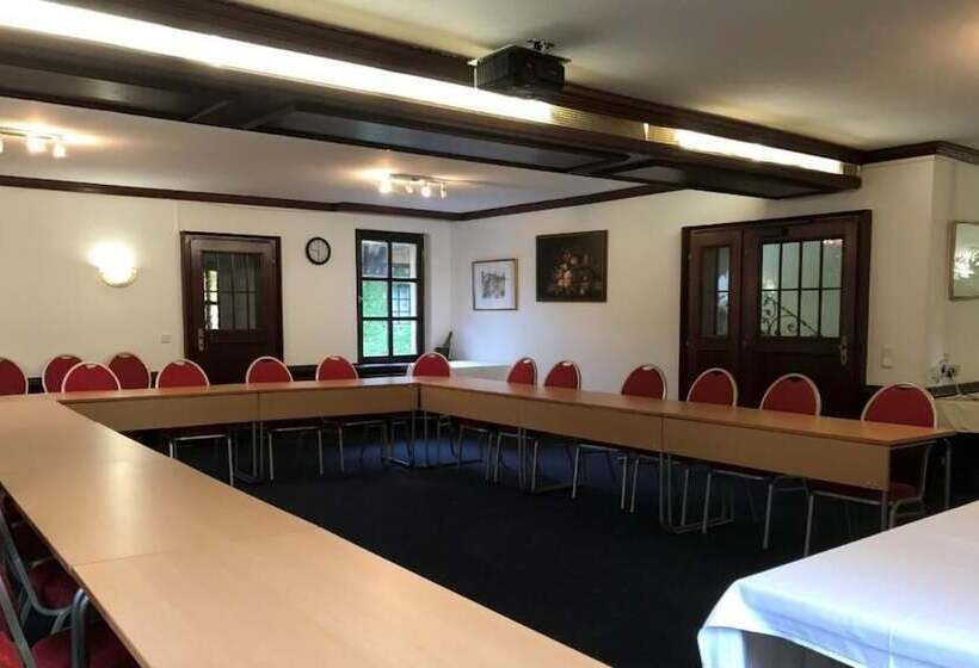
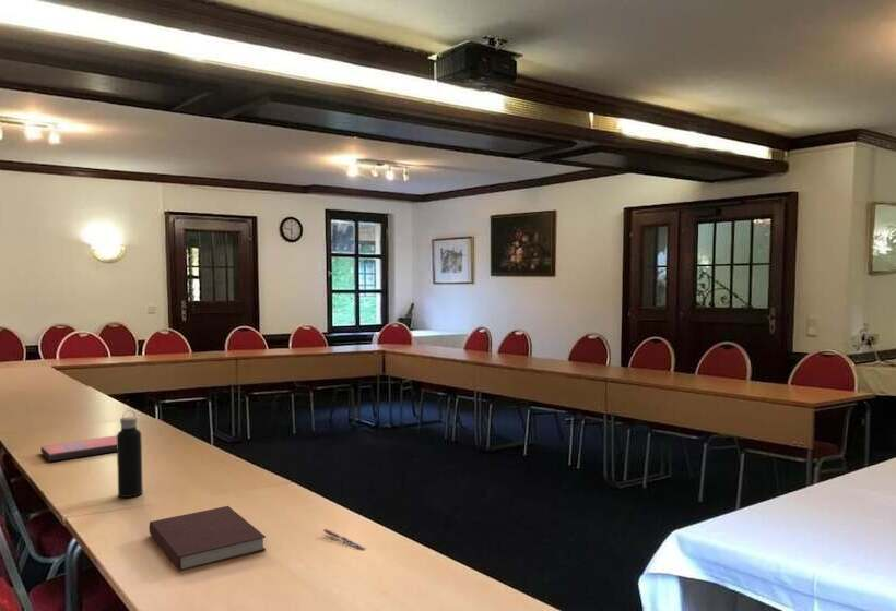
+ paperback book [39,434,117,462]
+ pen [322,528,366,550]
+ water bottle [116,409,144,499]
+ notebook [148,505,267,572]
